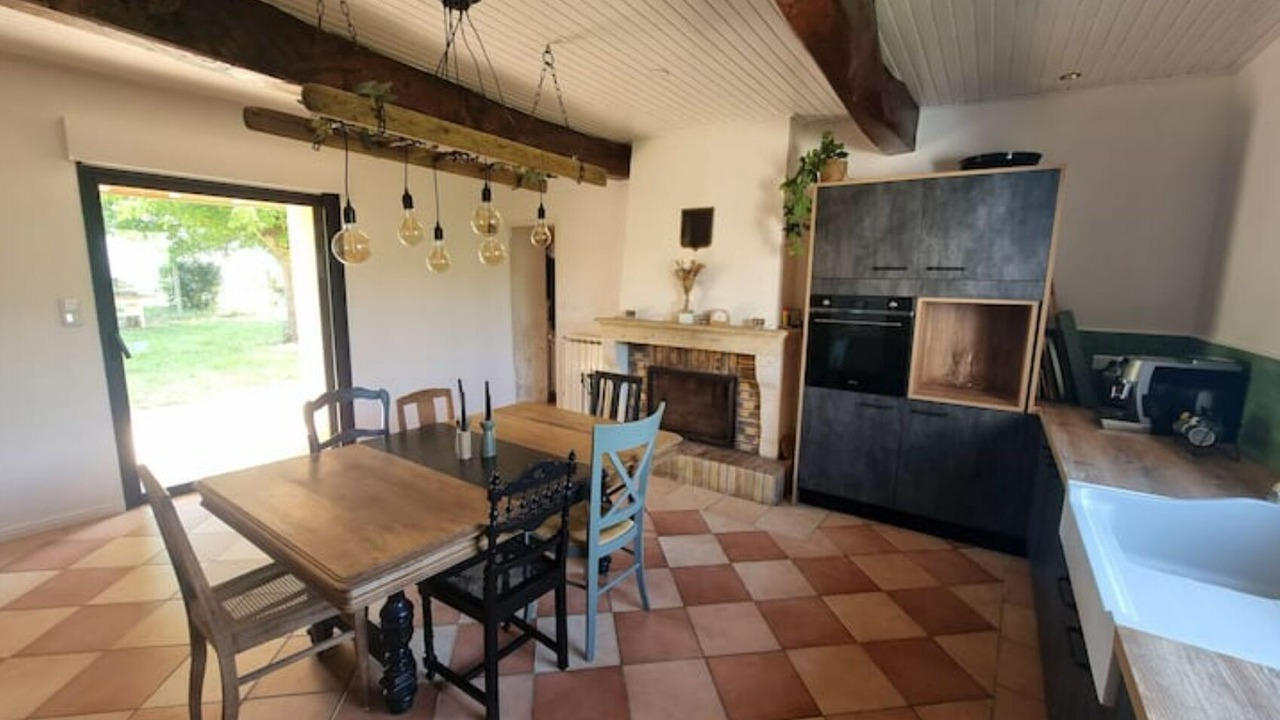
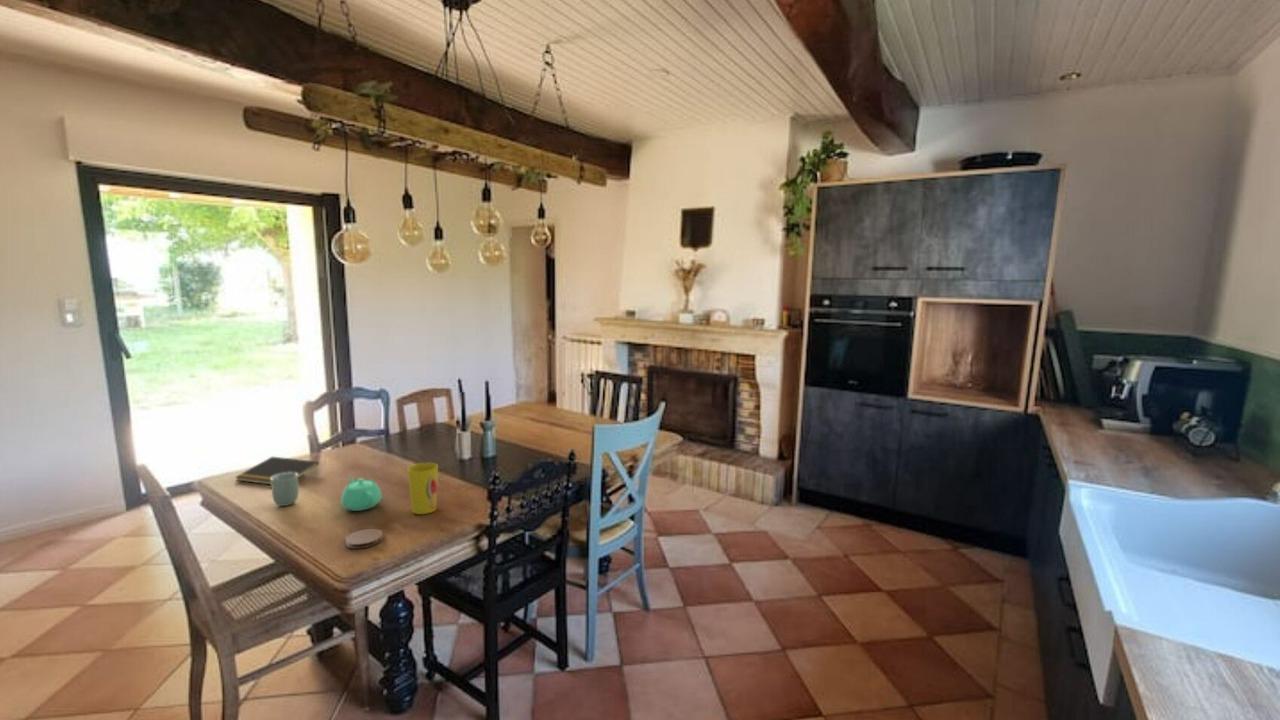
+ cup [406,462,439,515]
+ notepad [234,456,320,486]
+ teapot [340,476,383,512]
+ coaster [344,528,384,550]
+ cup [270,473,300,507]
